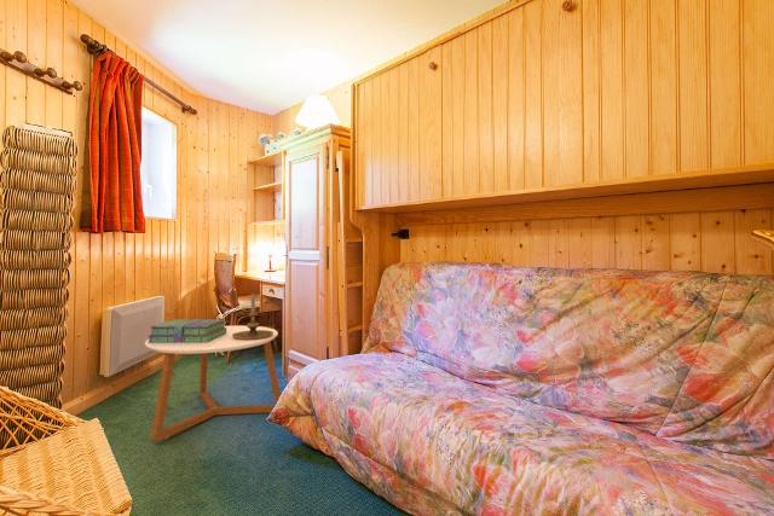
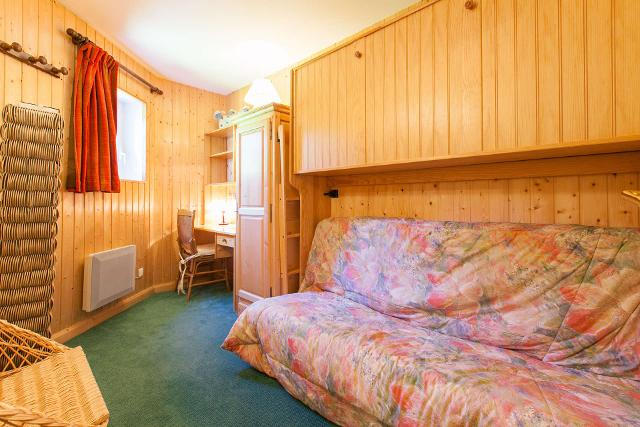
- coffee table [144,325,282,442]
- candle holder [232,291,273,340]
- stack of books [148,318,226,343]
